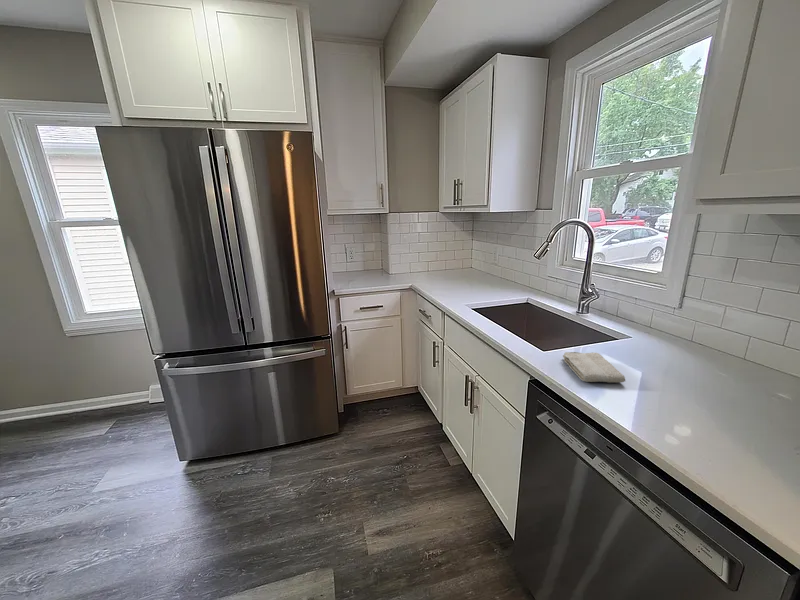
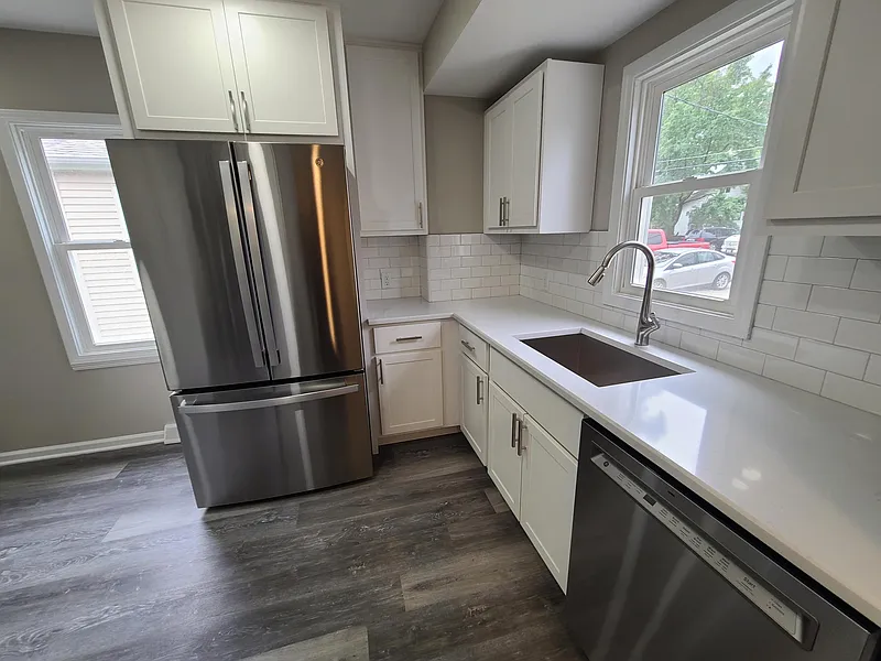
- washcloth [562,351,626,383]
